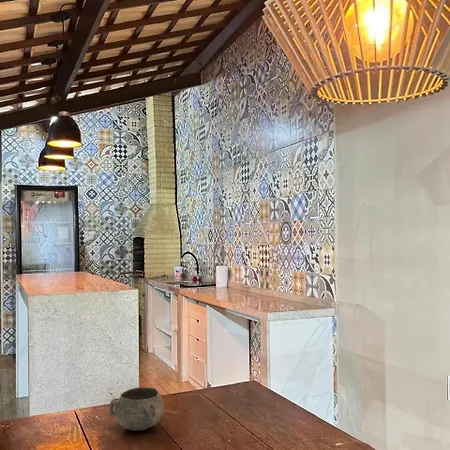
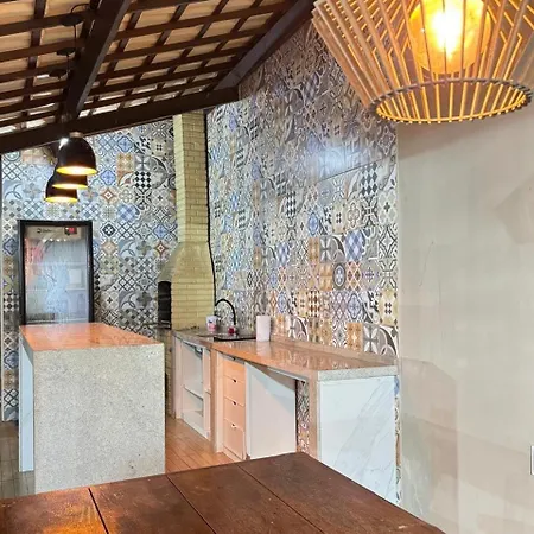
- decorative bowl [109,386,165,432]
